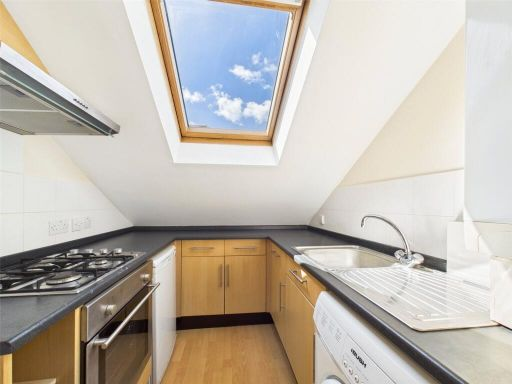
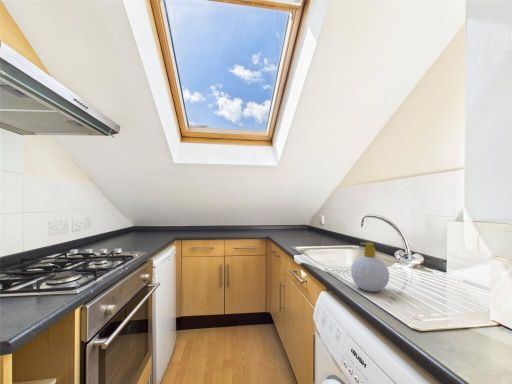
+ soap bottle [350,242,390,293]
